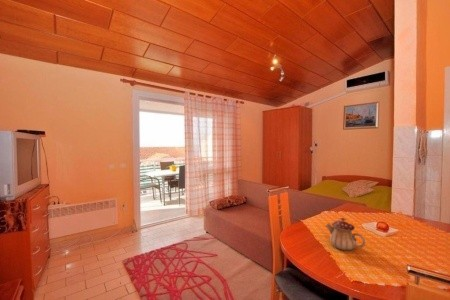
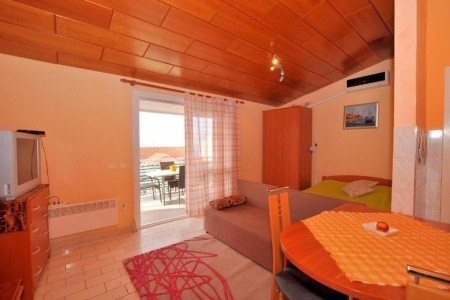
- teapot [325,217,366,251]
